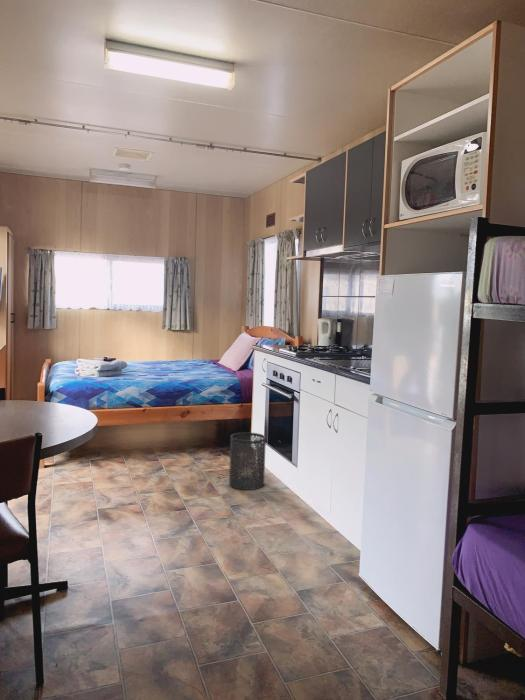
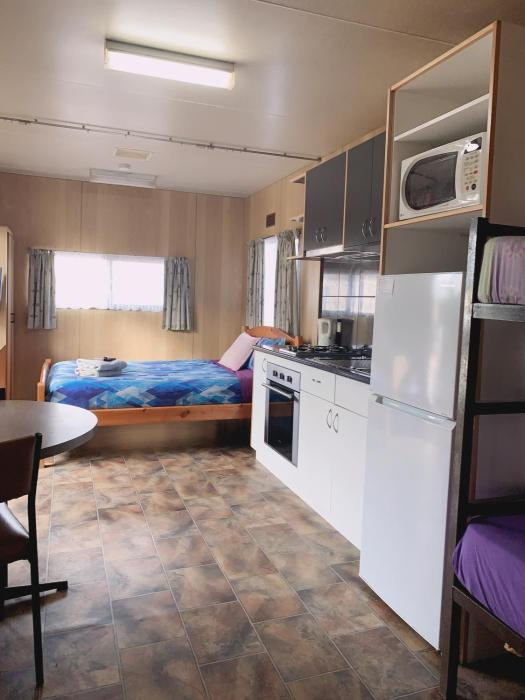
- trash can [228,431,267,491]
